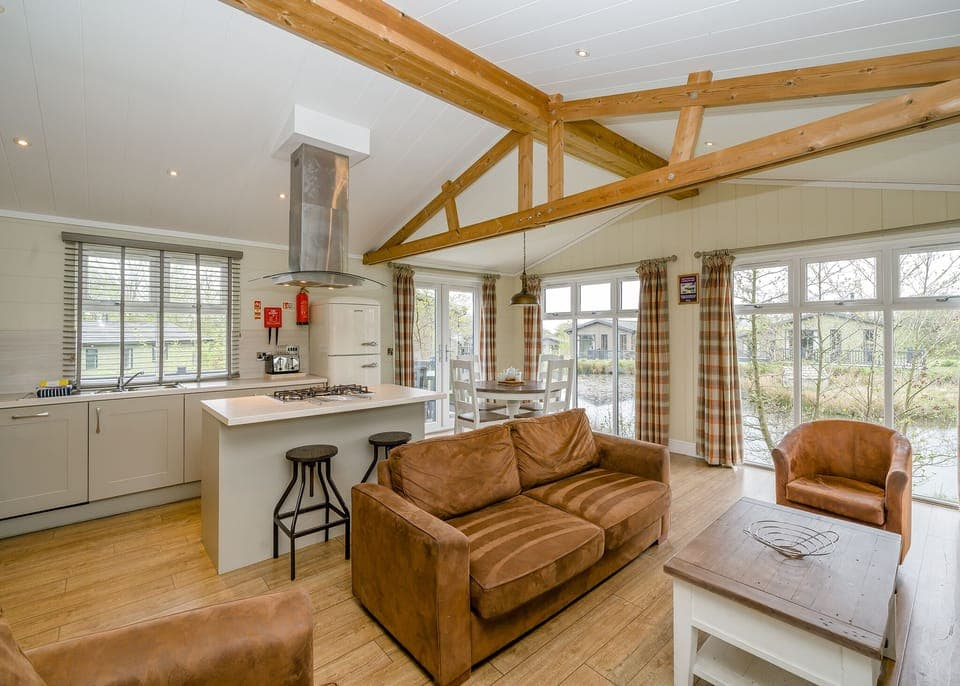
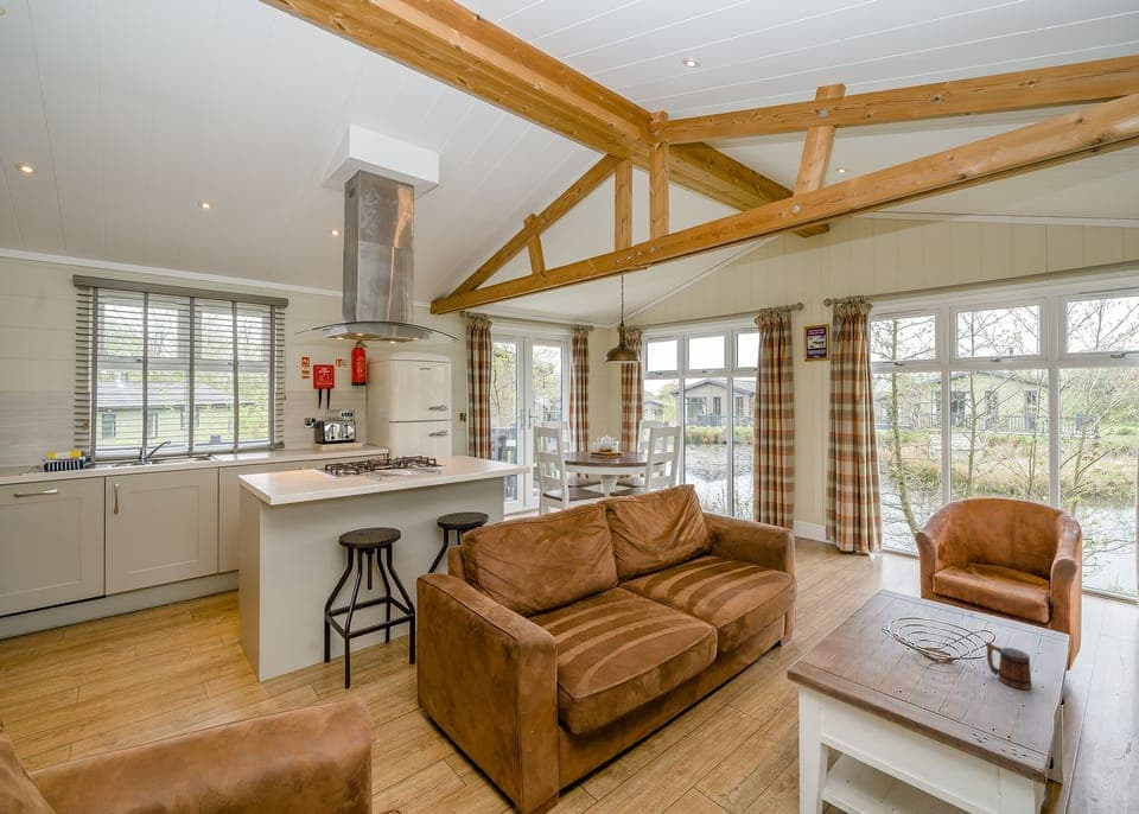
+ mug [985,641,1033,691]
